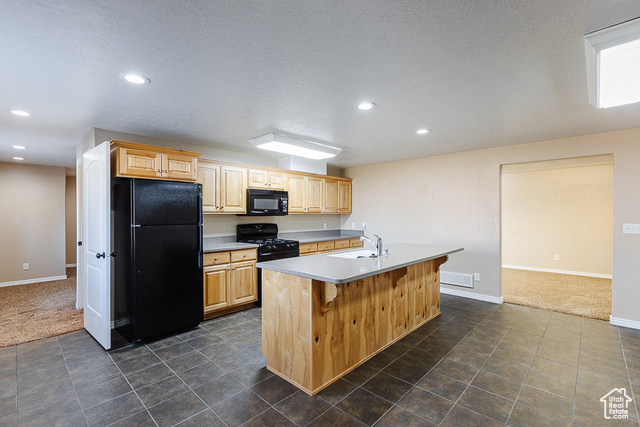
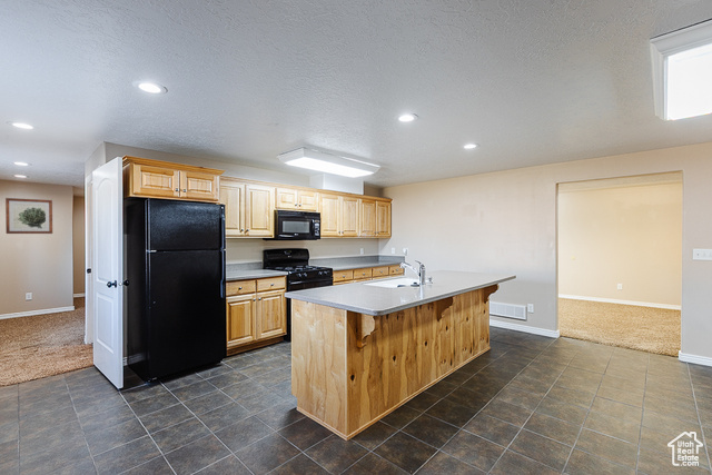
+ wall art [4,197,53,235]
